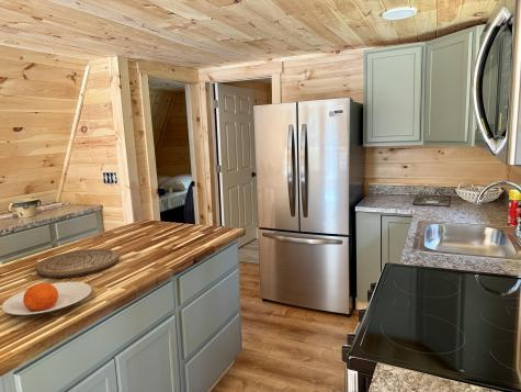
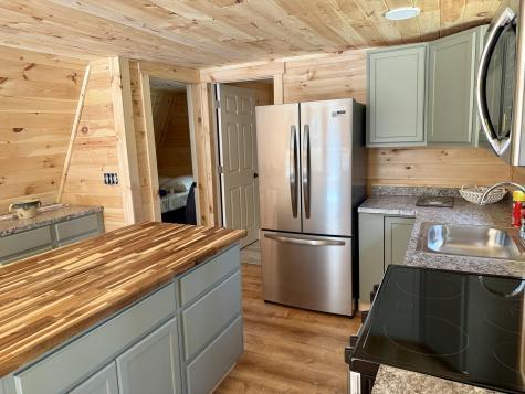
- cutting board [35,248,120,279]
- plate [1,281,92,316]
